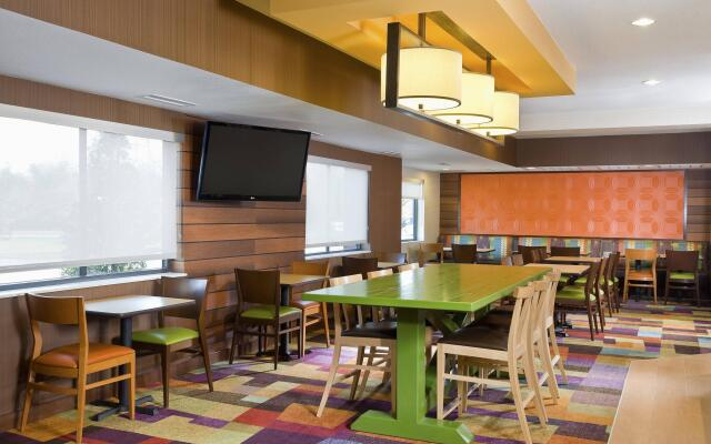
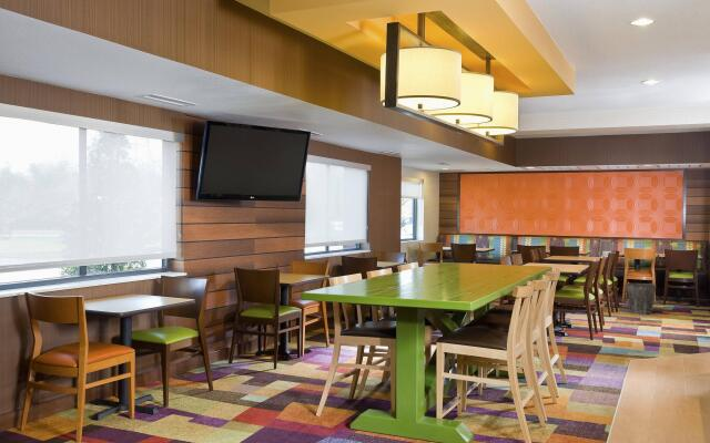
+ waste bin [626,282,657,316]
